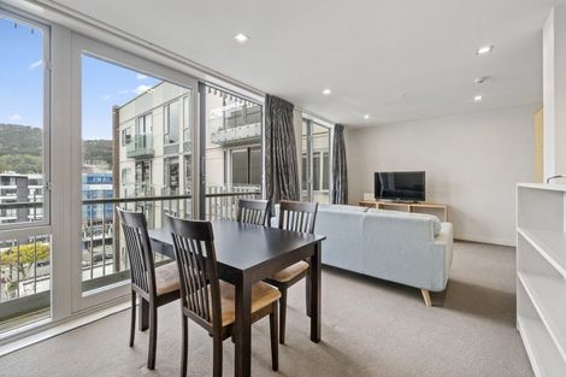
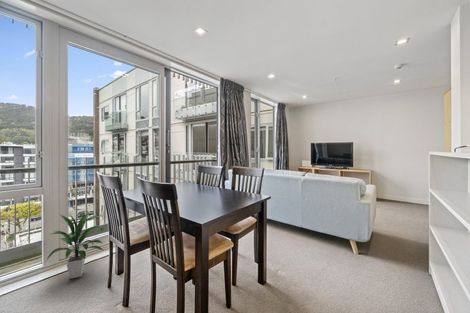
+ indoor plant [45,211,106,280]
